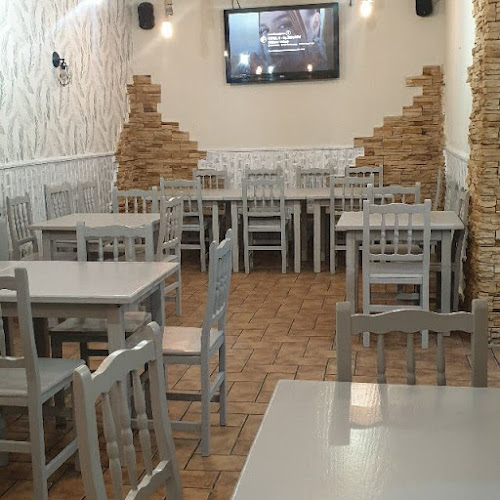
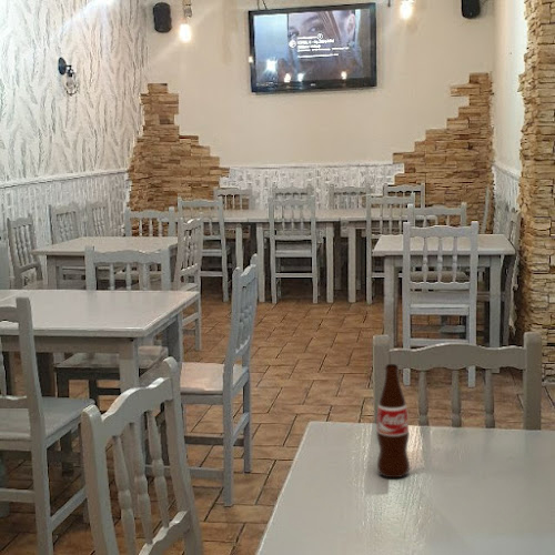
+ bottle [375,363,411,478]
